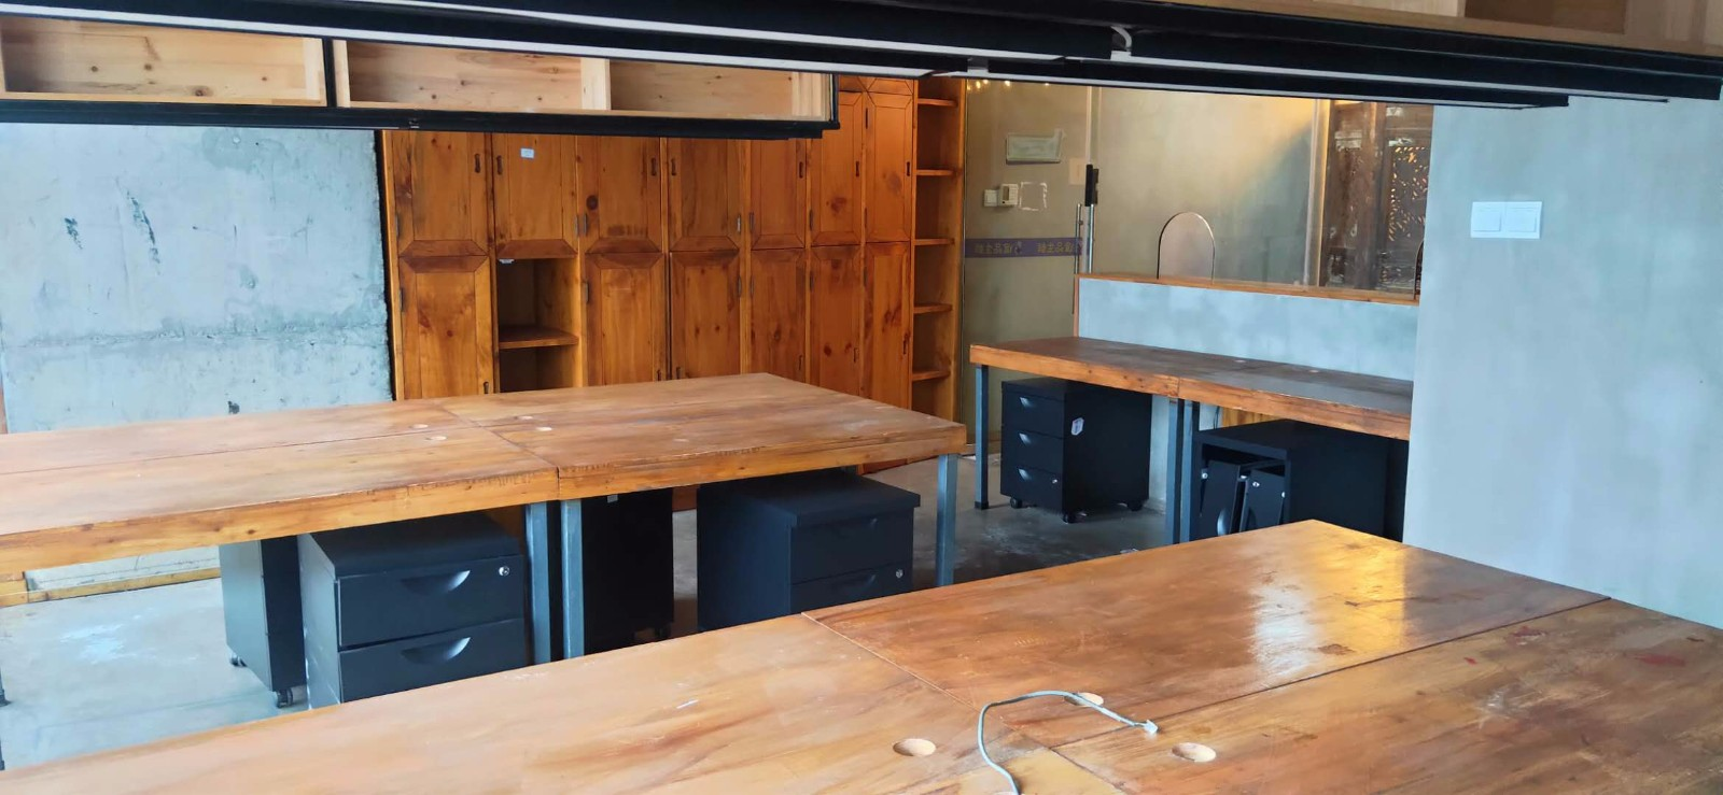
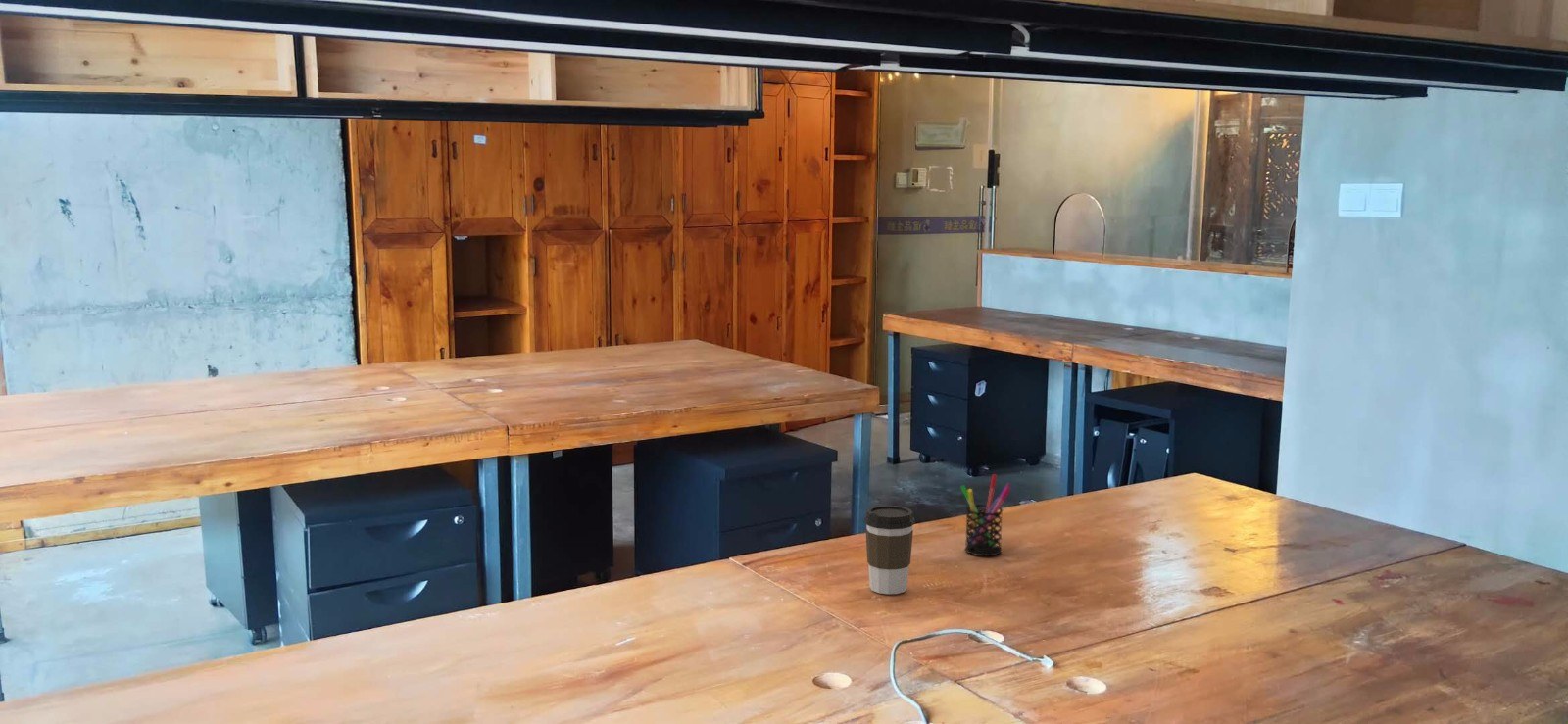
+ pen holder [959,473,1012,556]
+ coffee cup [863,505,916,595]
